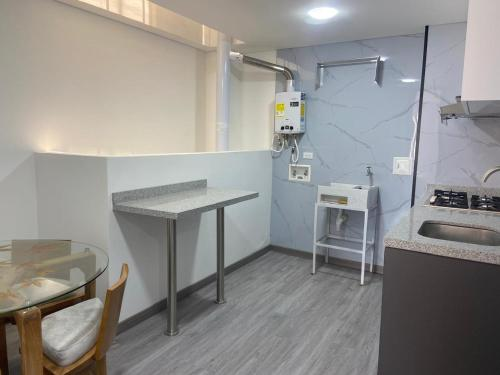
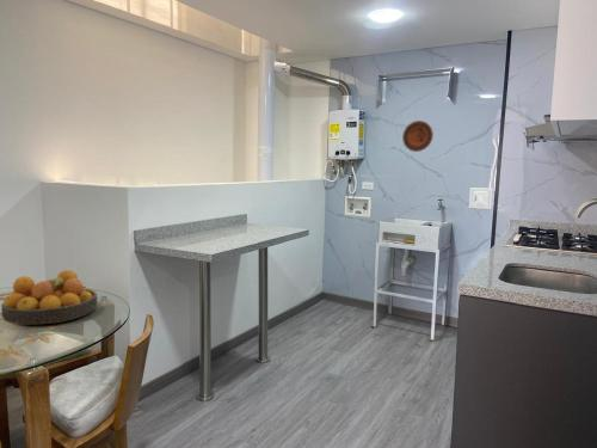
+ fruit bowl [0,269,98,326]
+ decorative plate [401,119,435,153]
